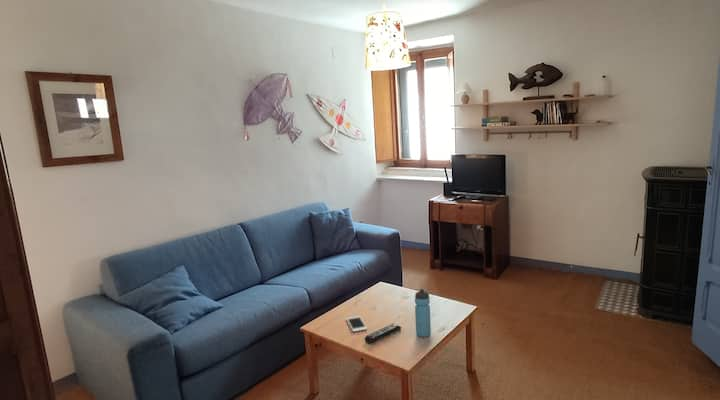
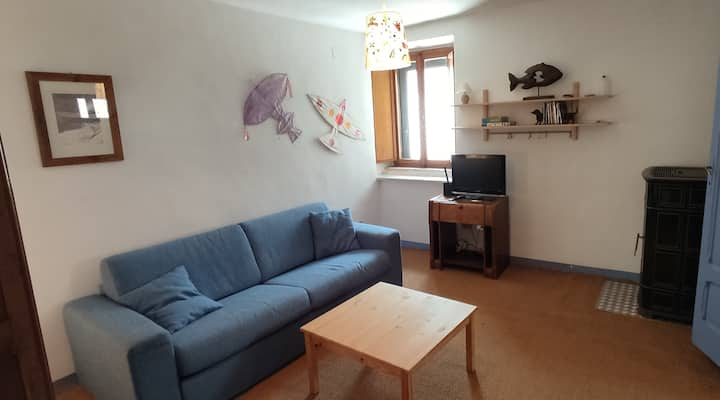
- remote control [364,323,402,344]
- cell phone [345,315,368,333]
- water bottle [414,288,432,338]
